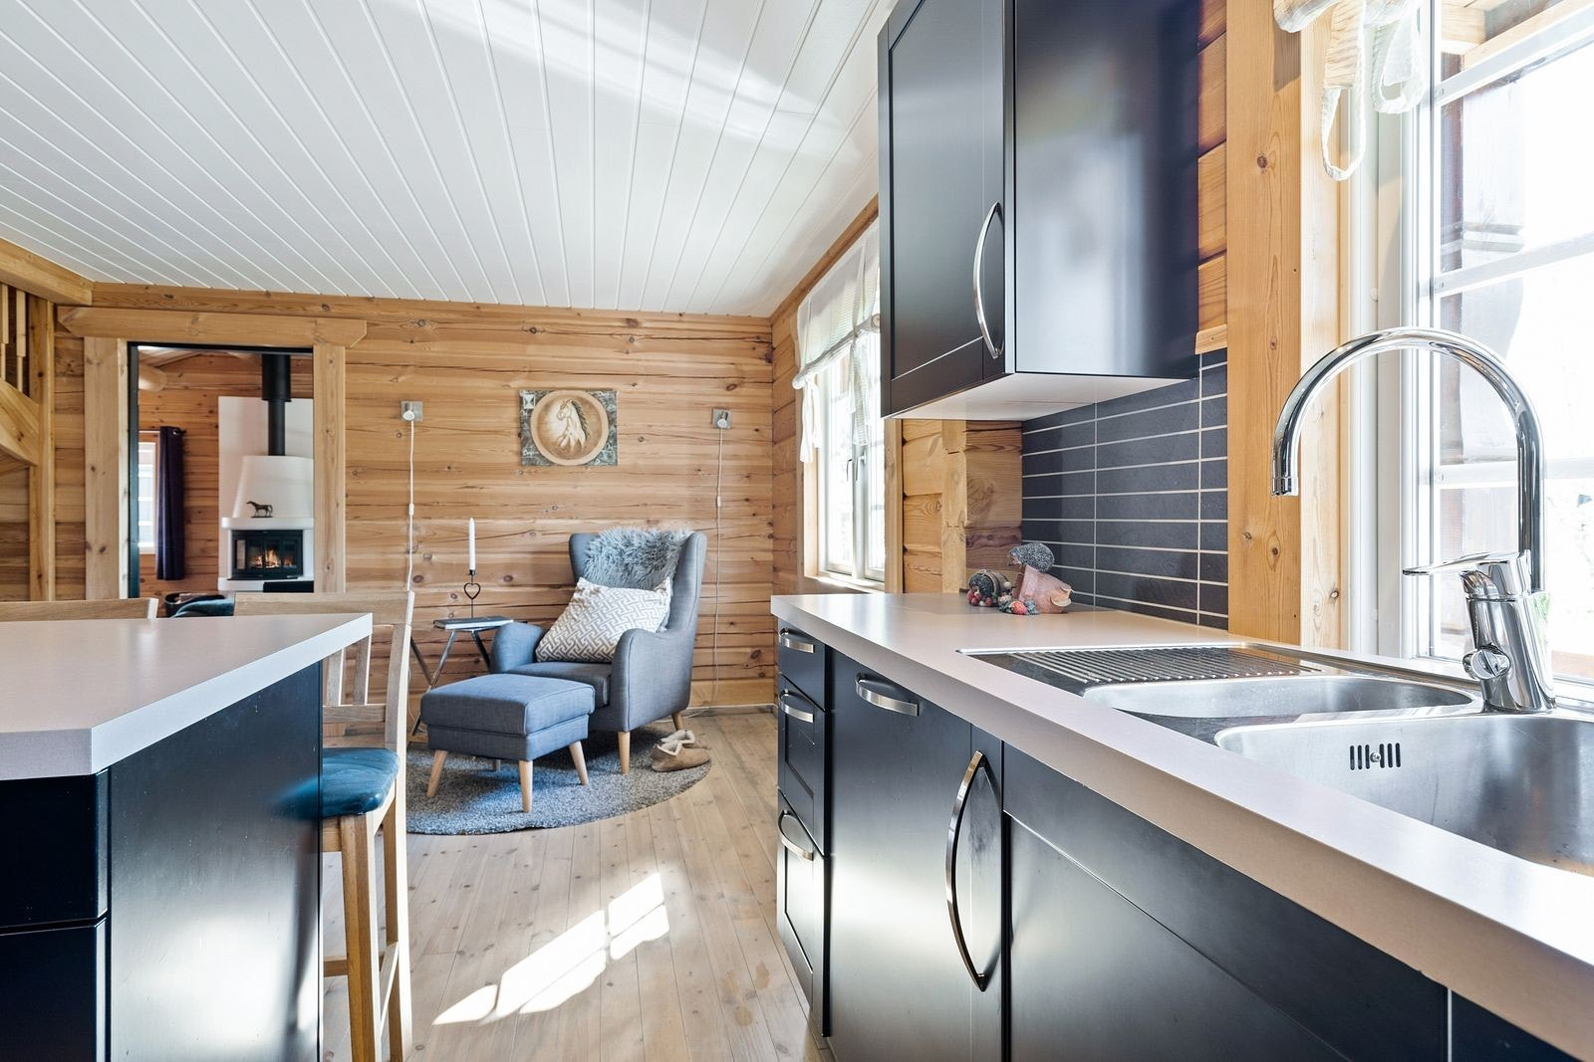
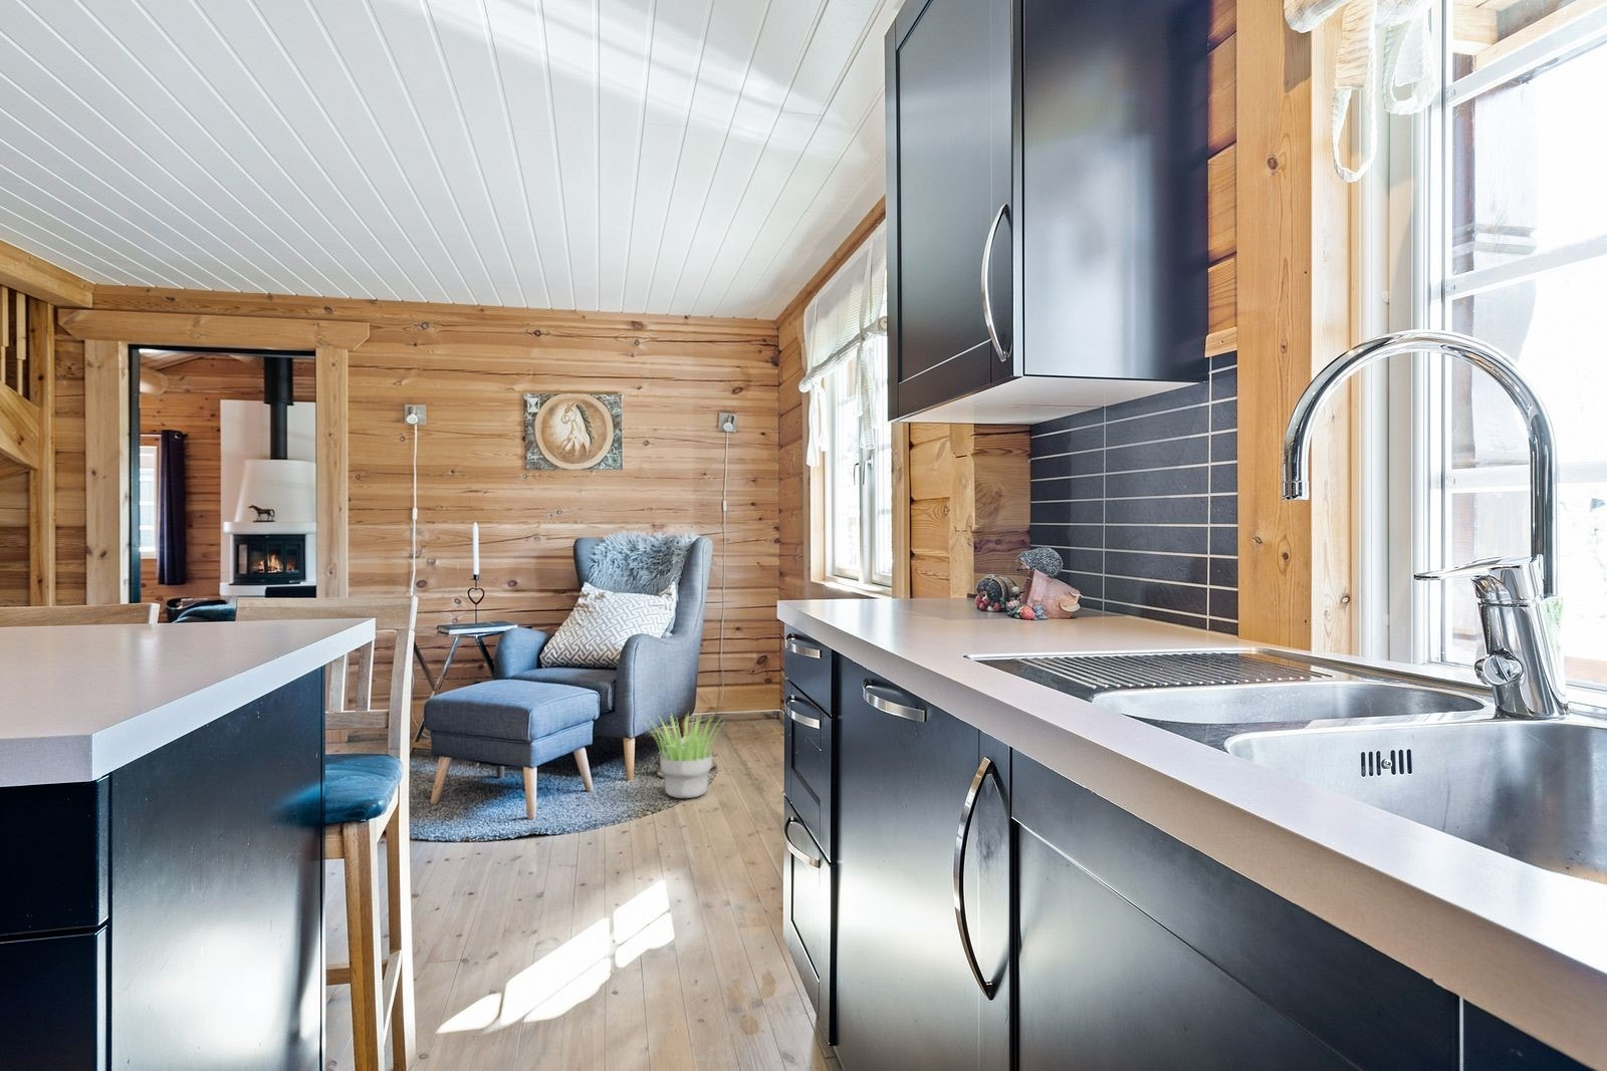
+ potted plant [644,711,728,798]
